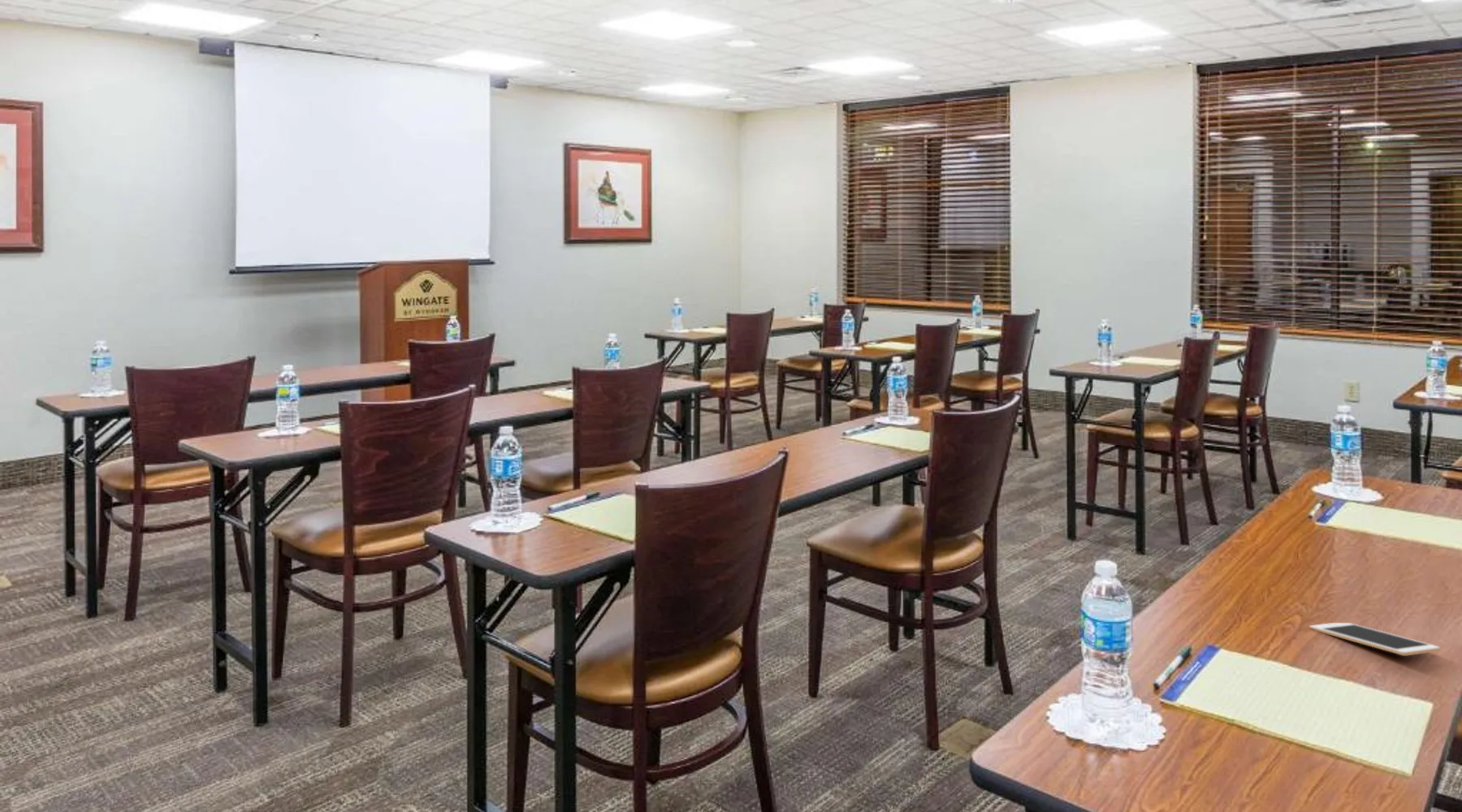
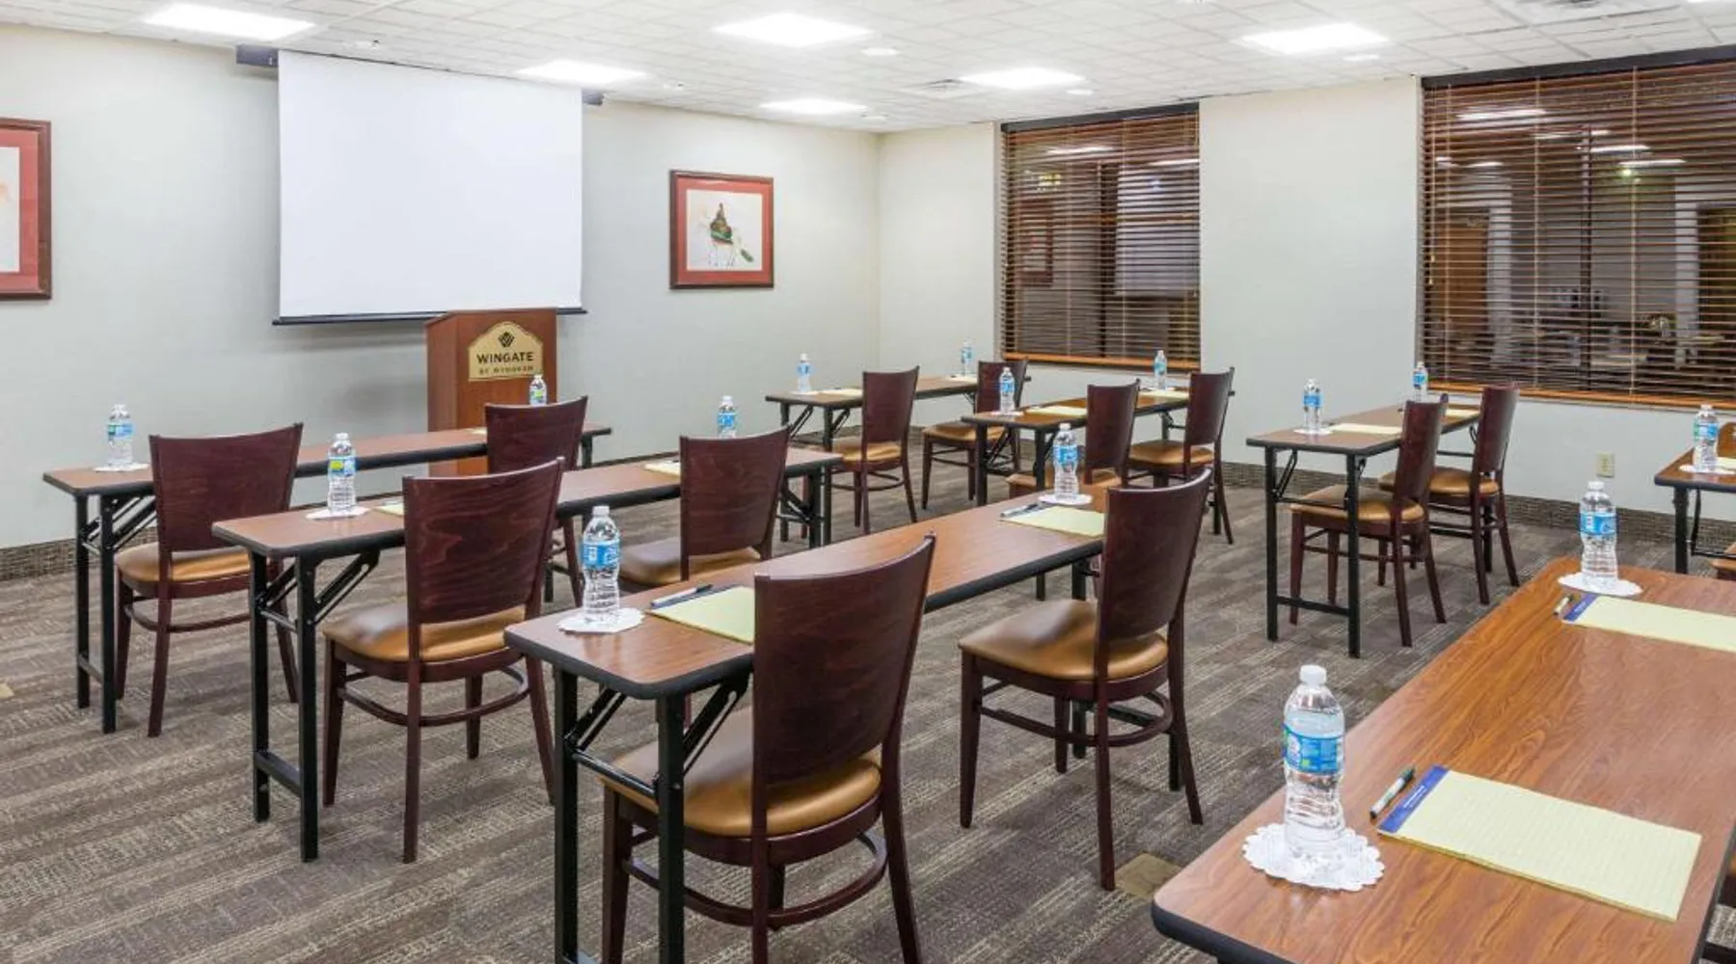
- cell phone [1309,622,1441,656]
